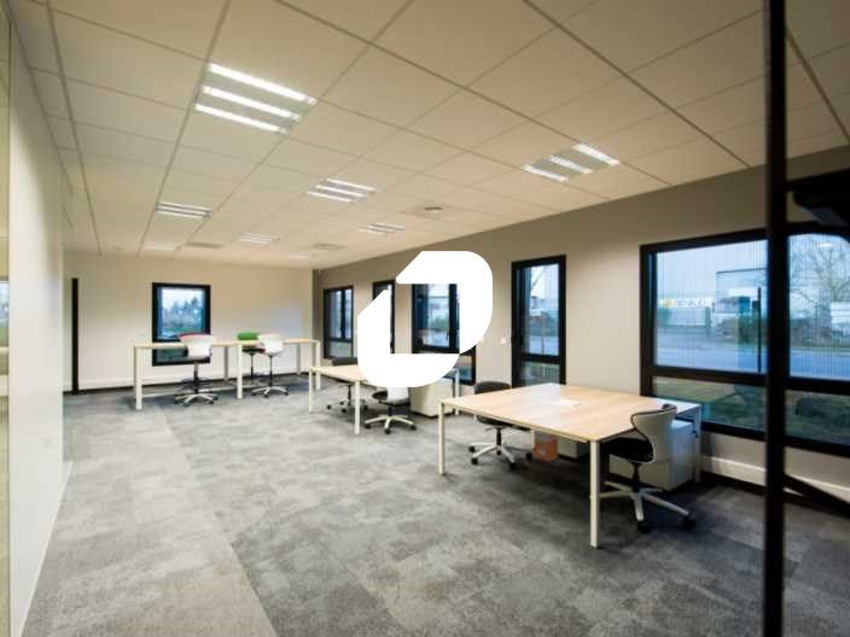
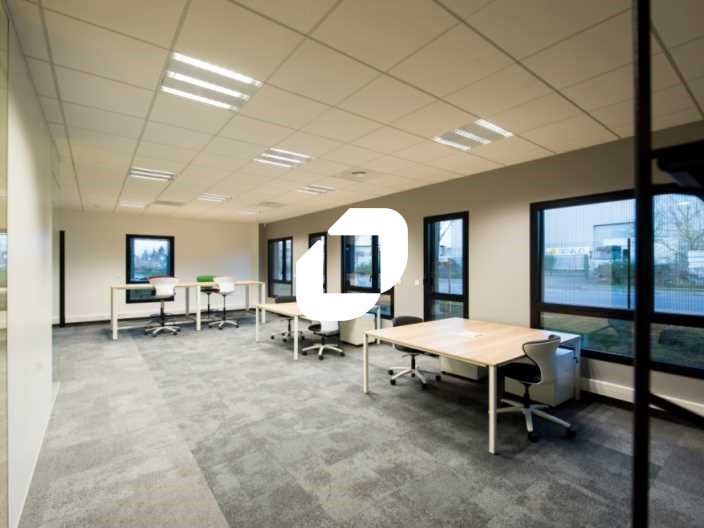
- waste bin [532,429,559,463]
